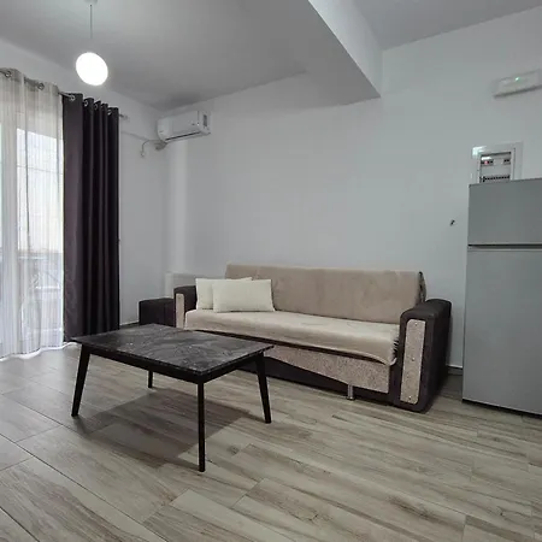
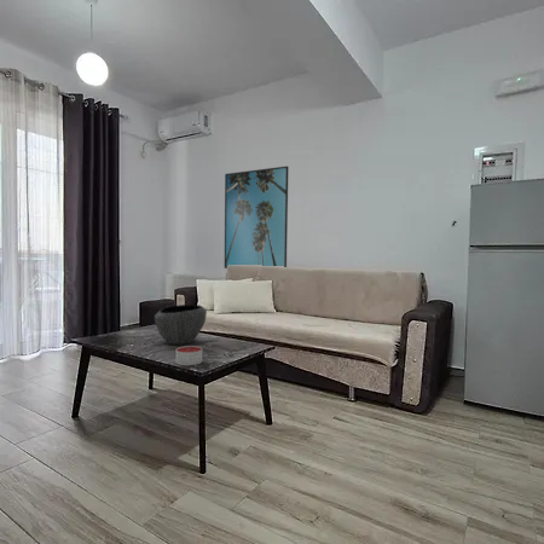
+ candle [175,345,203,366]
+ bowl [154,303,208,346]
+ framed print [224,164,290,270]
